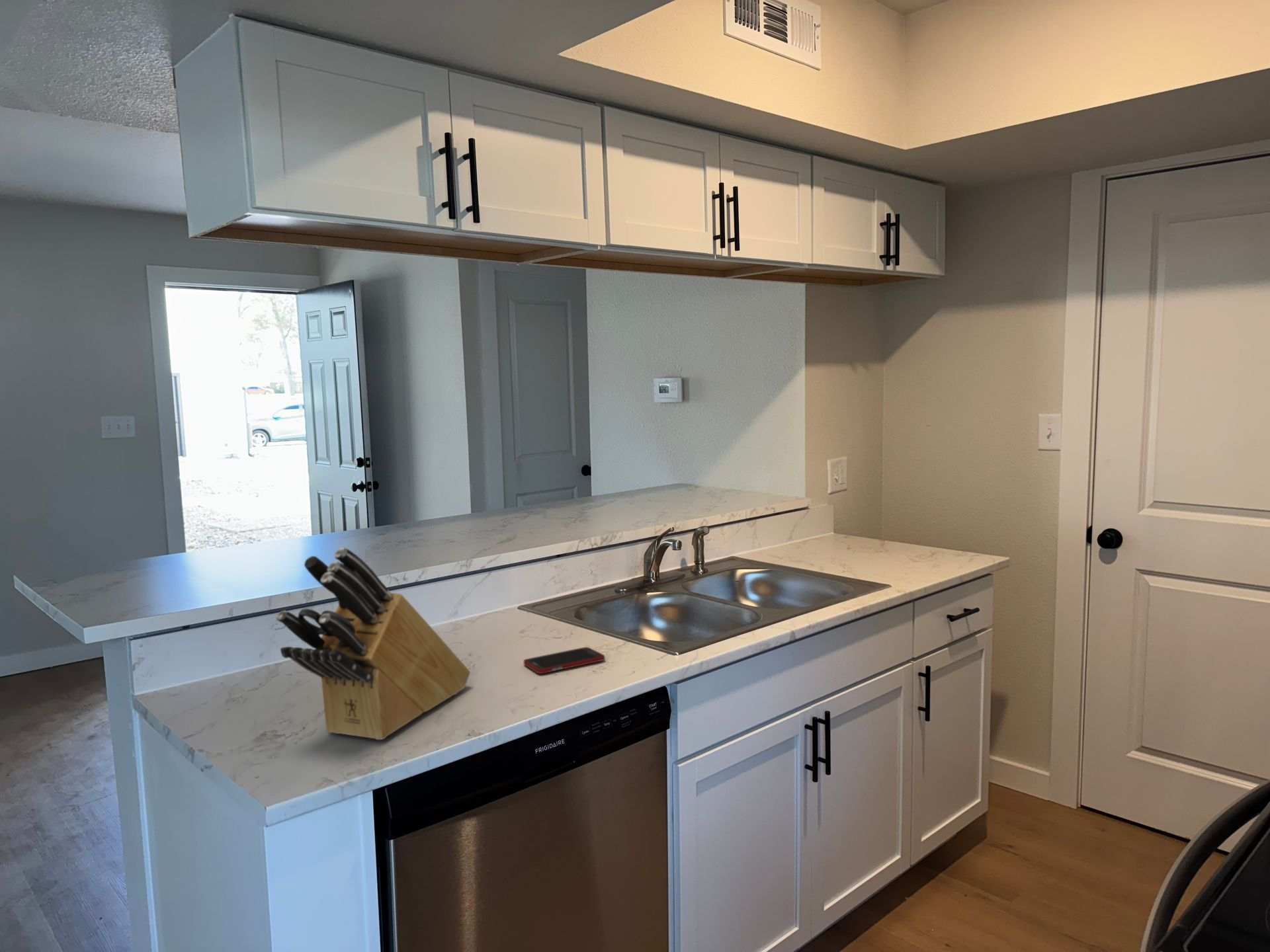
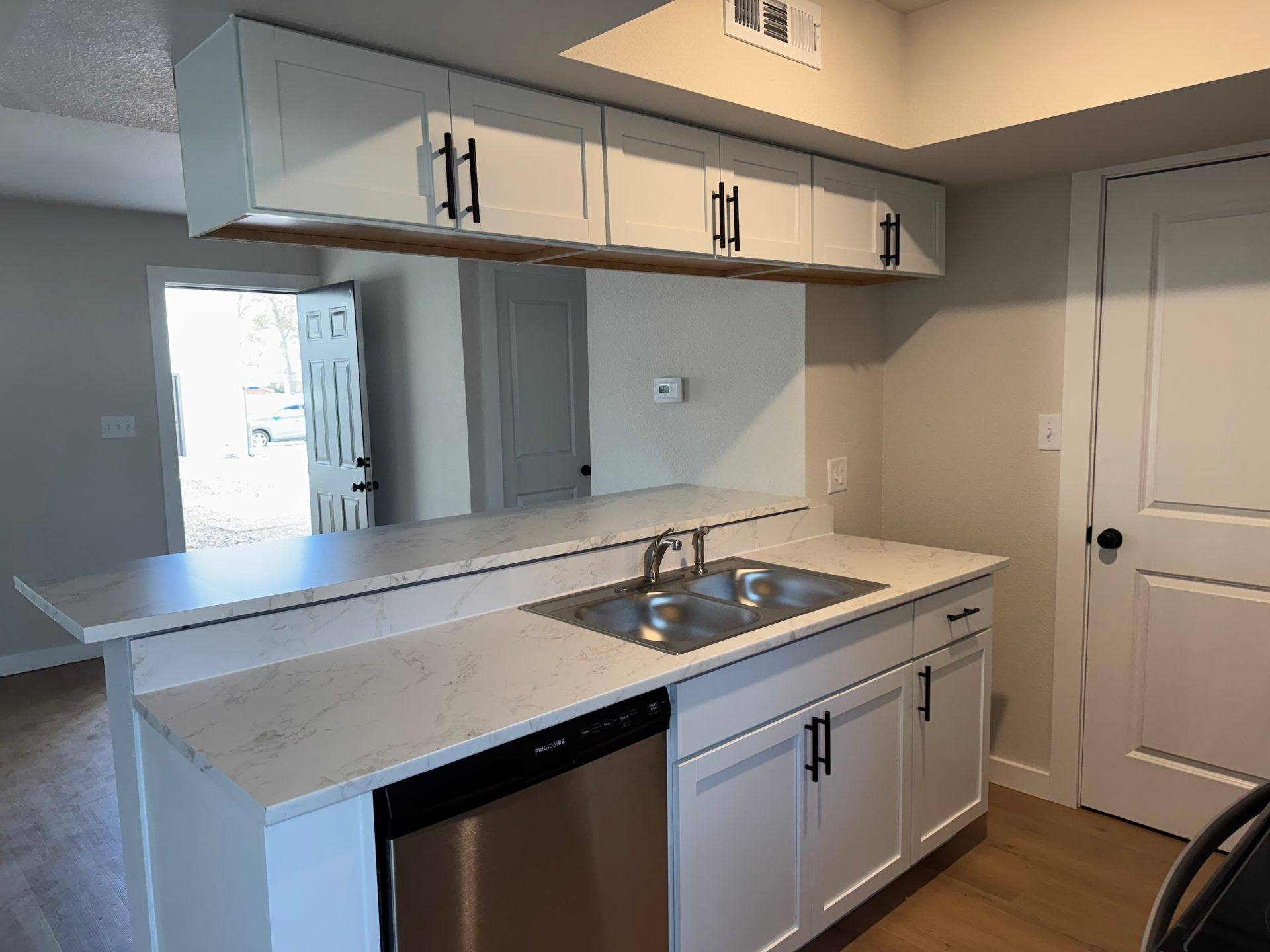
- knife block [276,547,471,740]
- cell phone [523,647,606,674]
